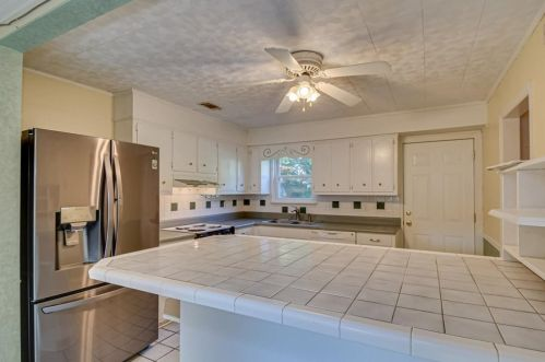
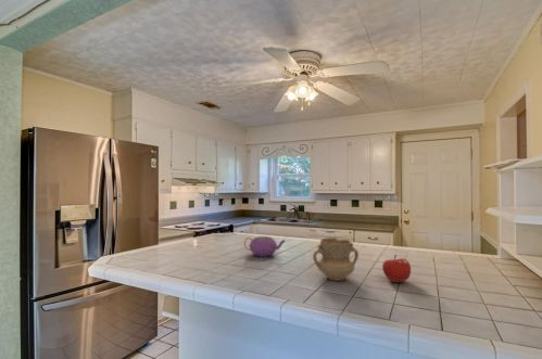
+ mug [312,236,360,282]
+ teapot [243,235,287,258]
+ fruit [381,254,412,283]
